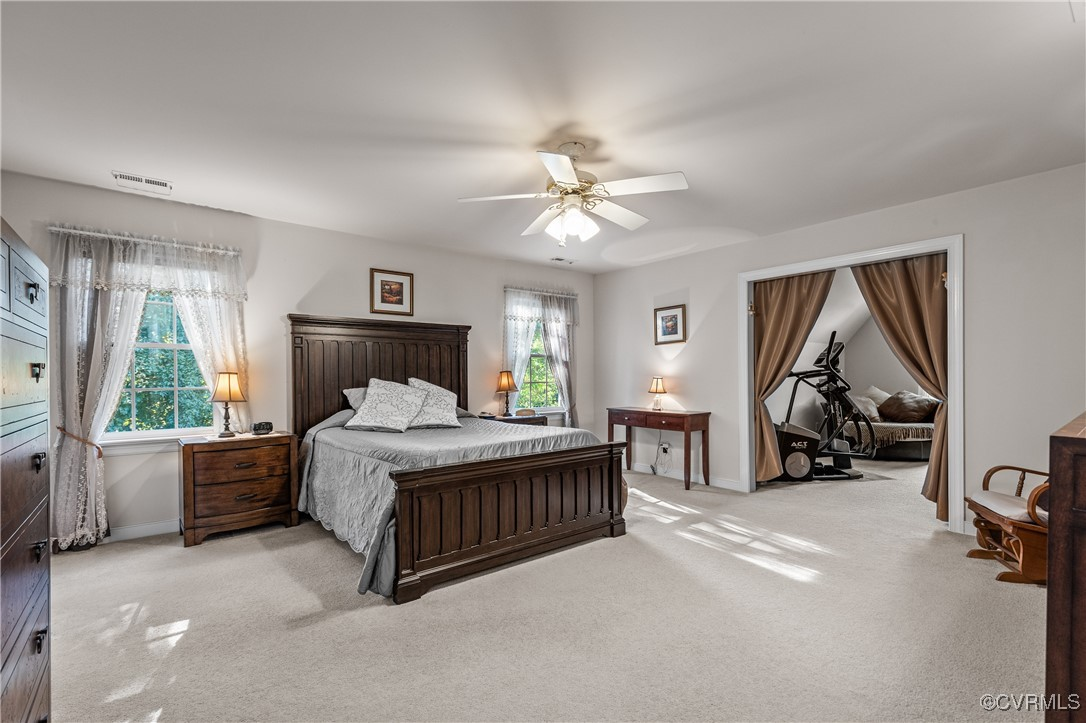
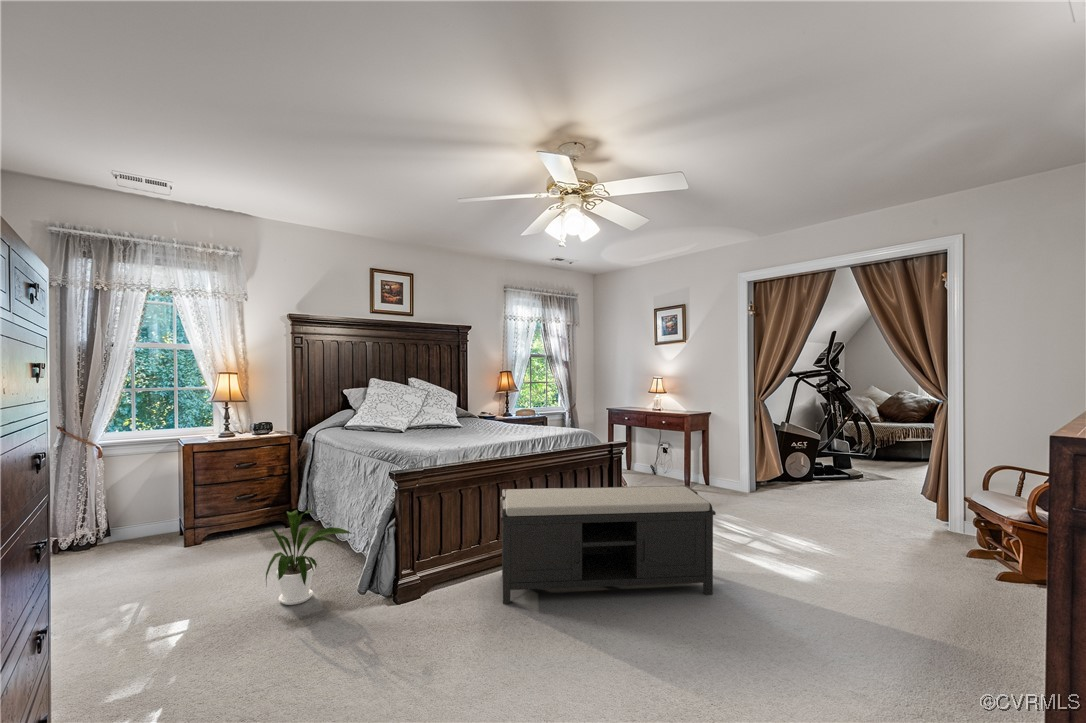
+ bench [499,485,717,605]
+ house plant [259,509,353,606]
